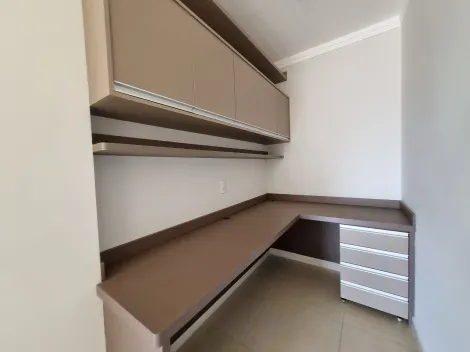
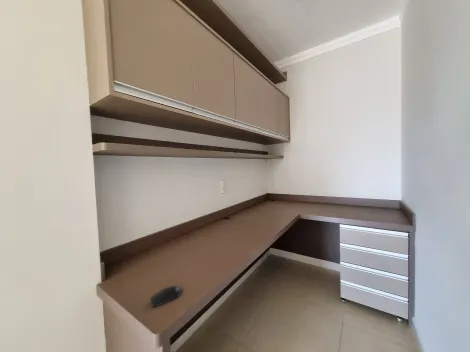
+ computer mouse [149,284,183,308]
